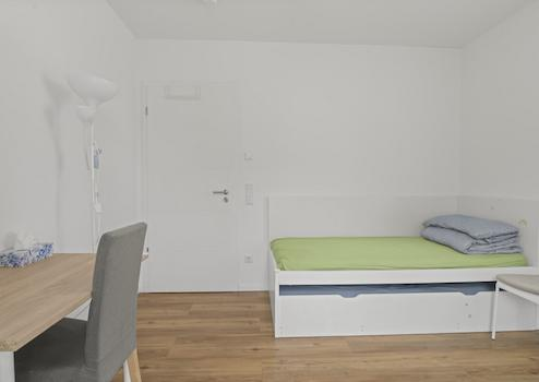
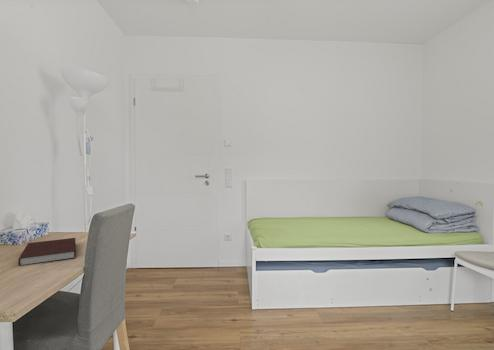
+ notebook [17,237,77,267]
